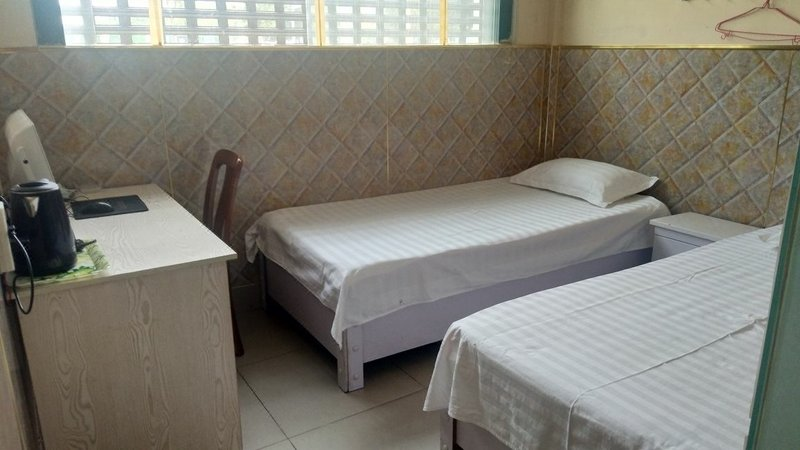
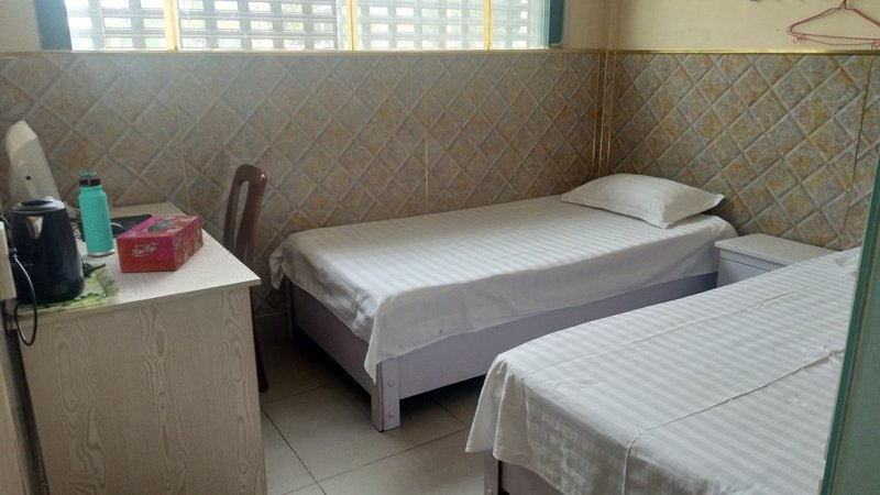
+ tissue box [114,215,205,273]
+ thermos bottle [77,169,116,257]
